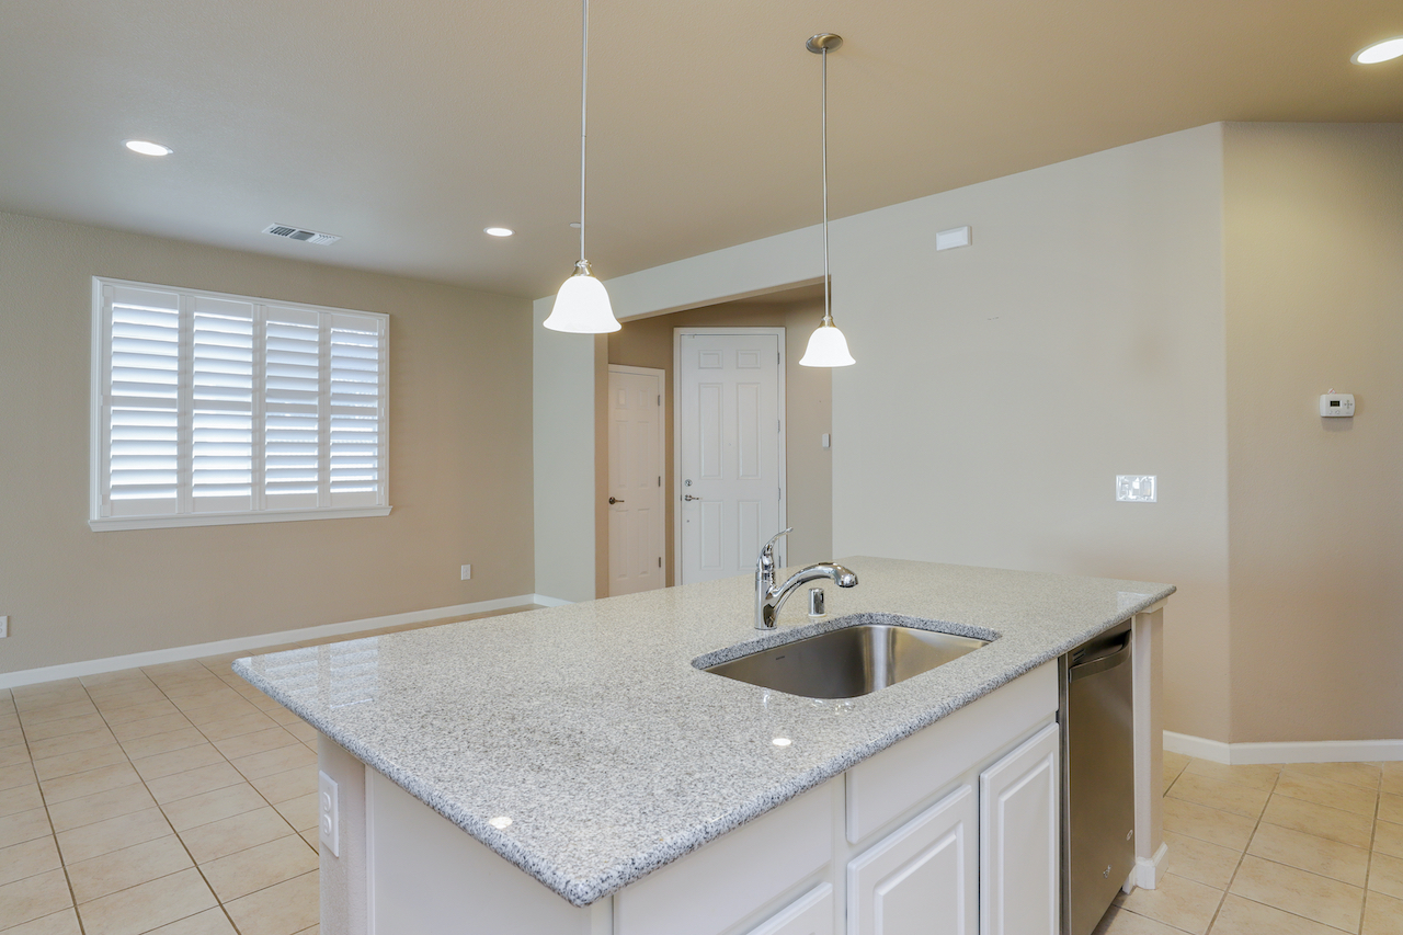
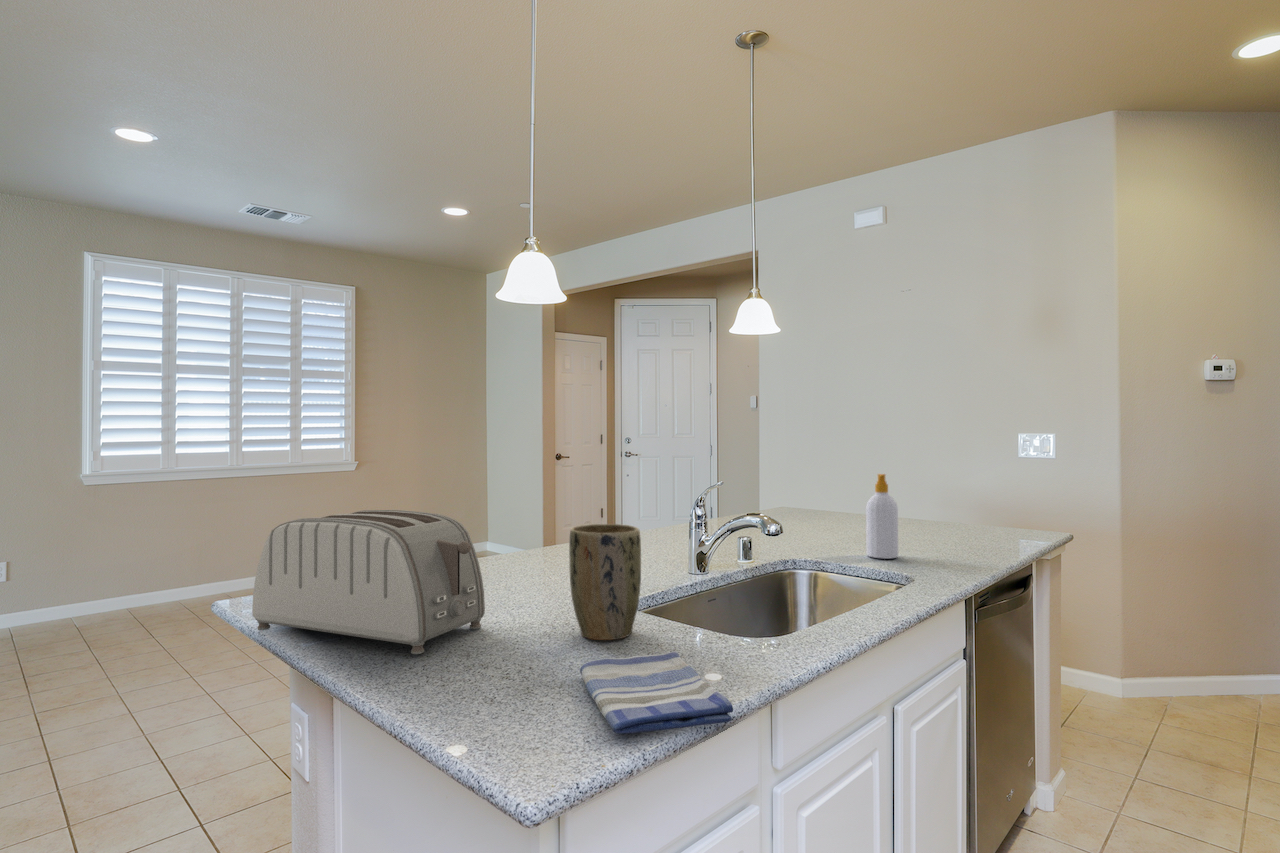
+ plant pot [568,523,642,641]
+ toaster [251,509,486,655]
+ dish towel [579,651,734,735]
+ soap bottle [865,473,899,560]
